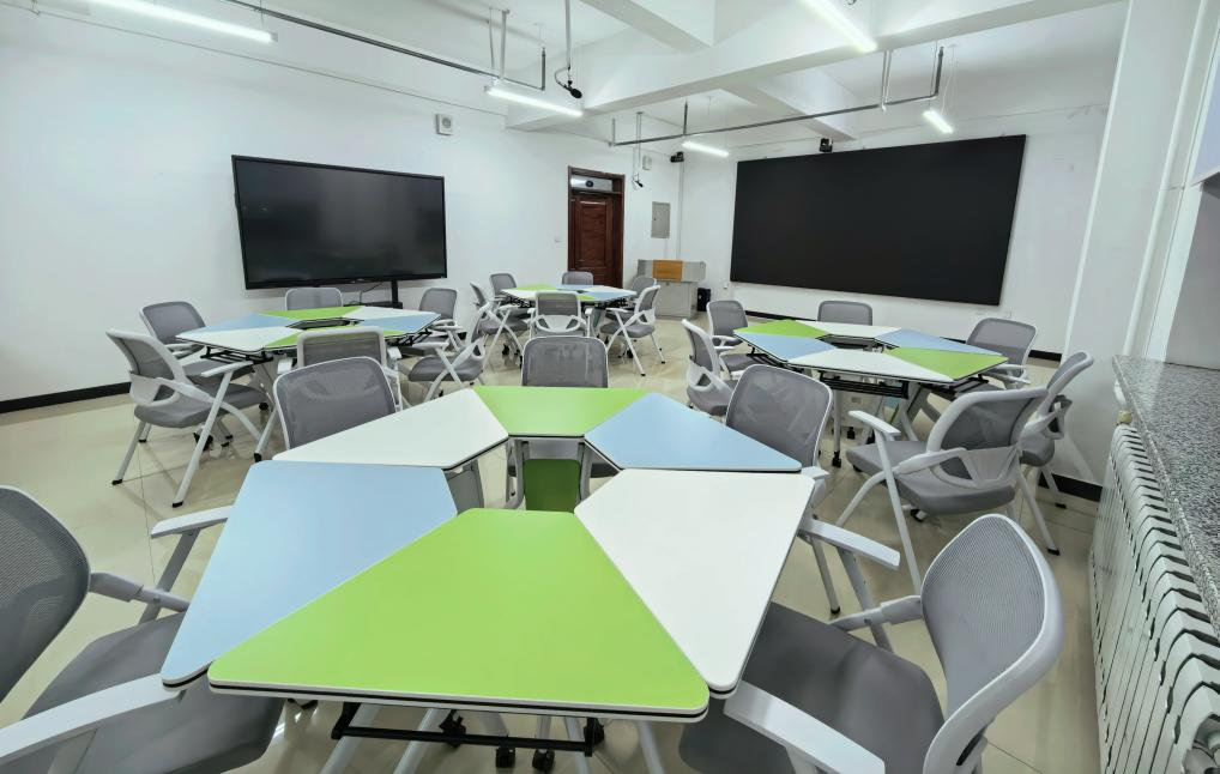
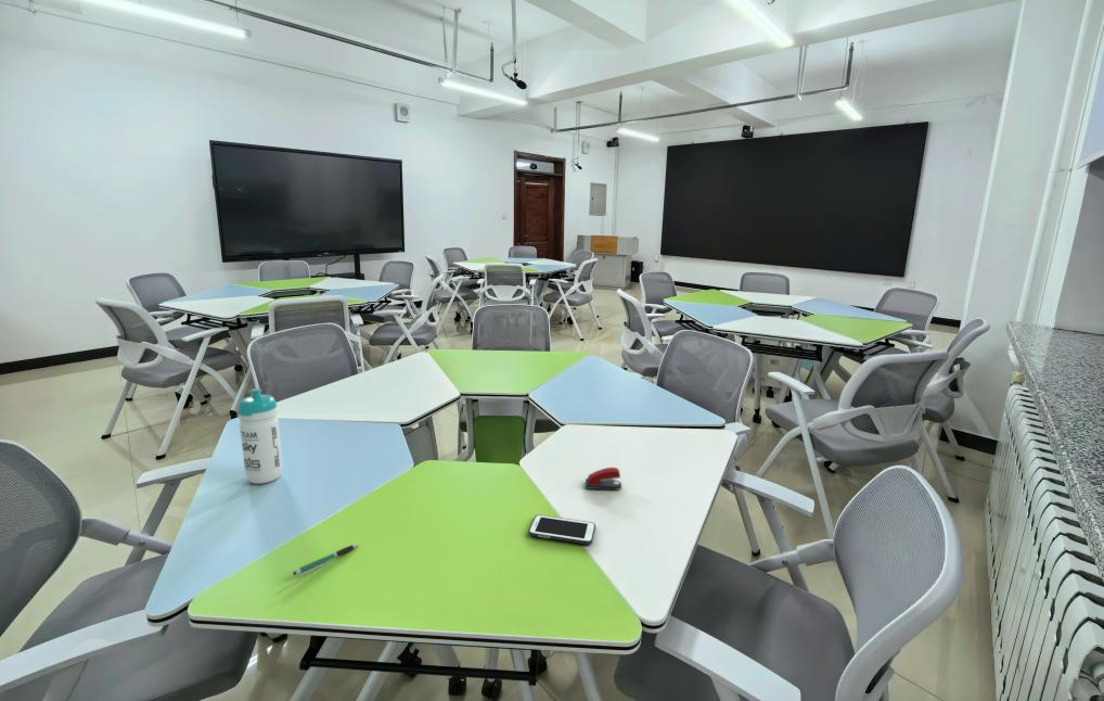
+ cell phone [527,513,596,546]
+ stapler [585,467,622,492]
+ pen [292,543,360,576]
+ water bottle [236,387,283,485]
